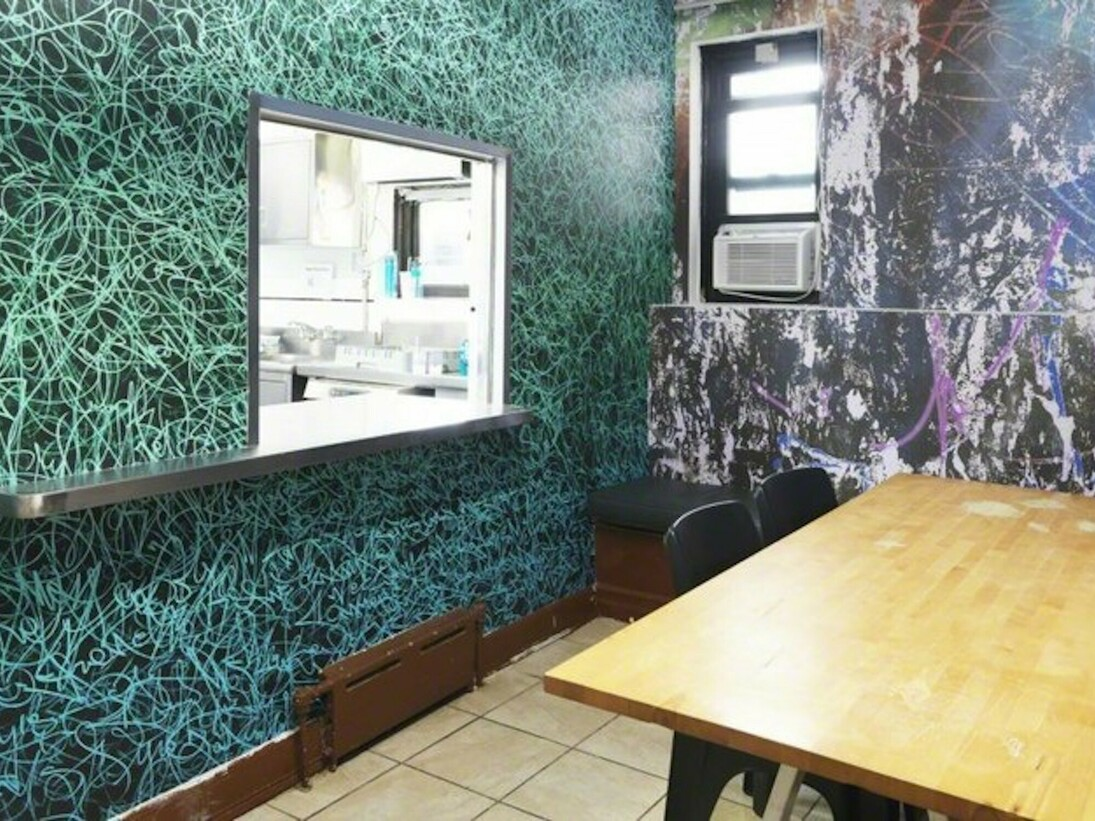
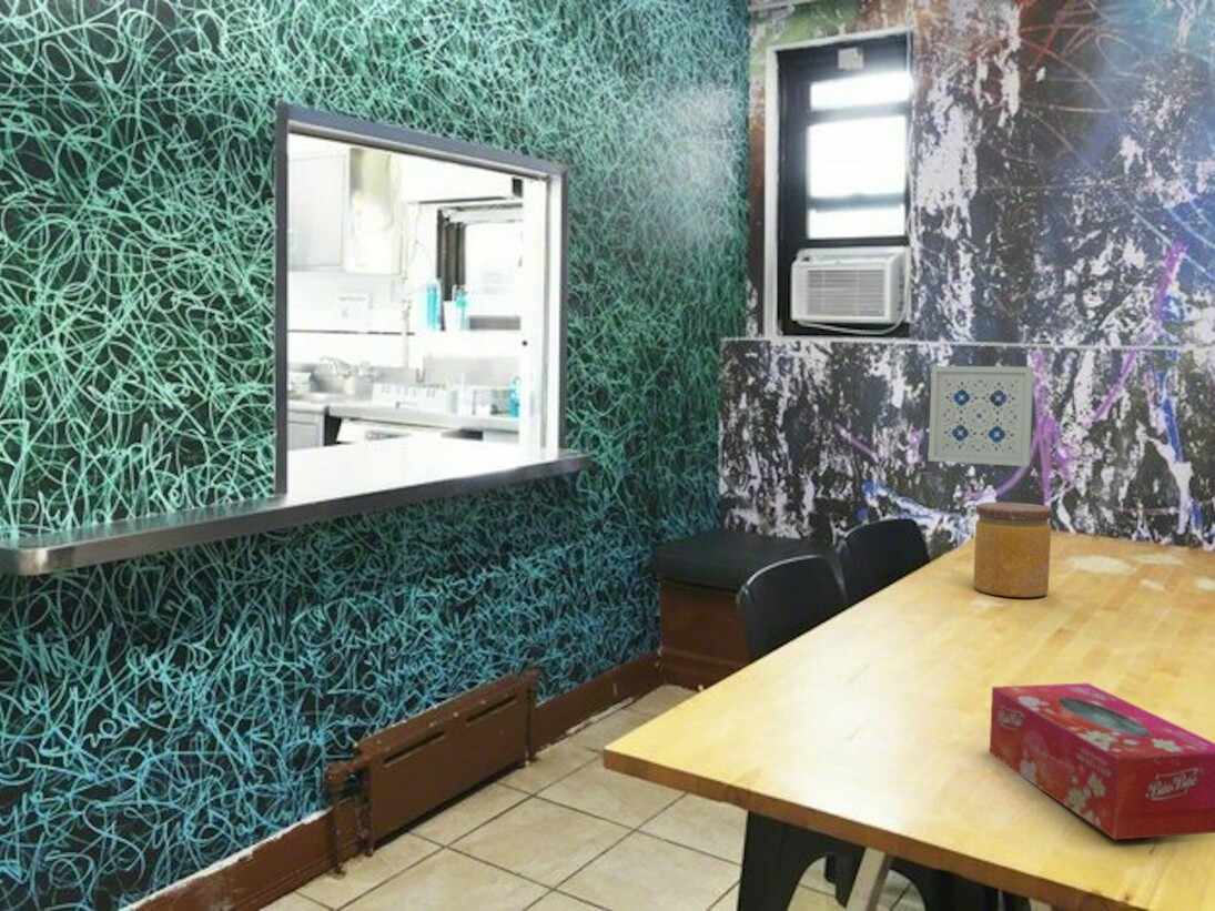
+ jar [972,502,1053,598]
+ wall art [928,365,1035,467]
+ tissue box [989,682,1215,841]
